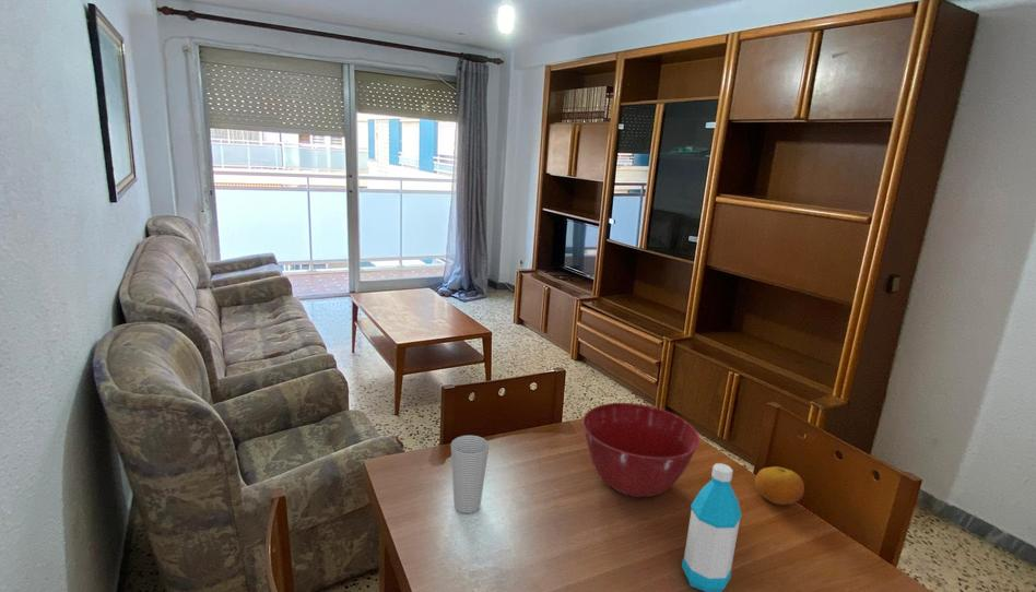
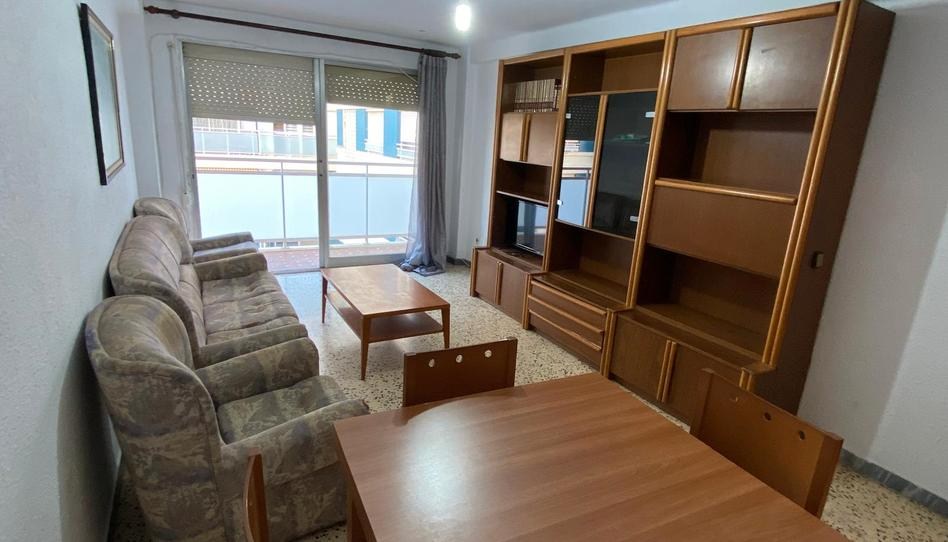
- cup [450,434,491,514]
- fruit [754,465,805,506]
- water bottle [681,462,743,592]
- mixing bowl [581,402,701,498]
